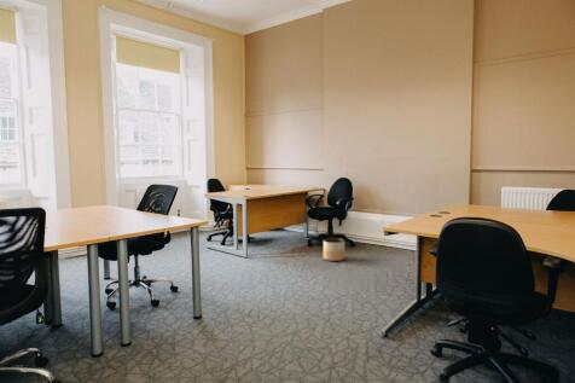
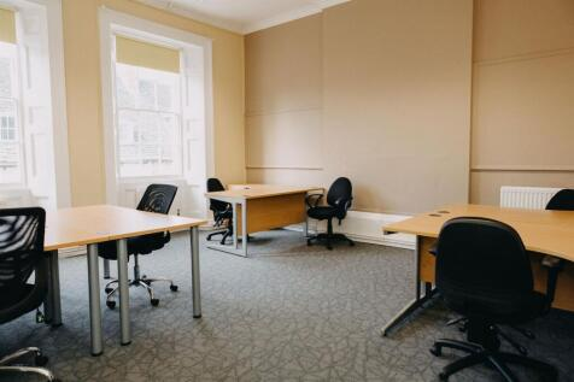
- planter [323,237,345,262]
